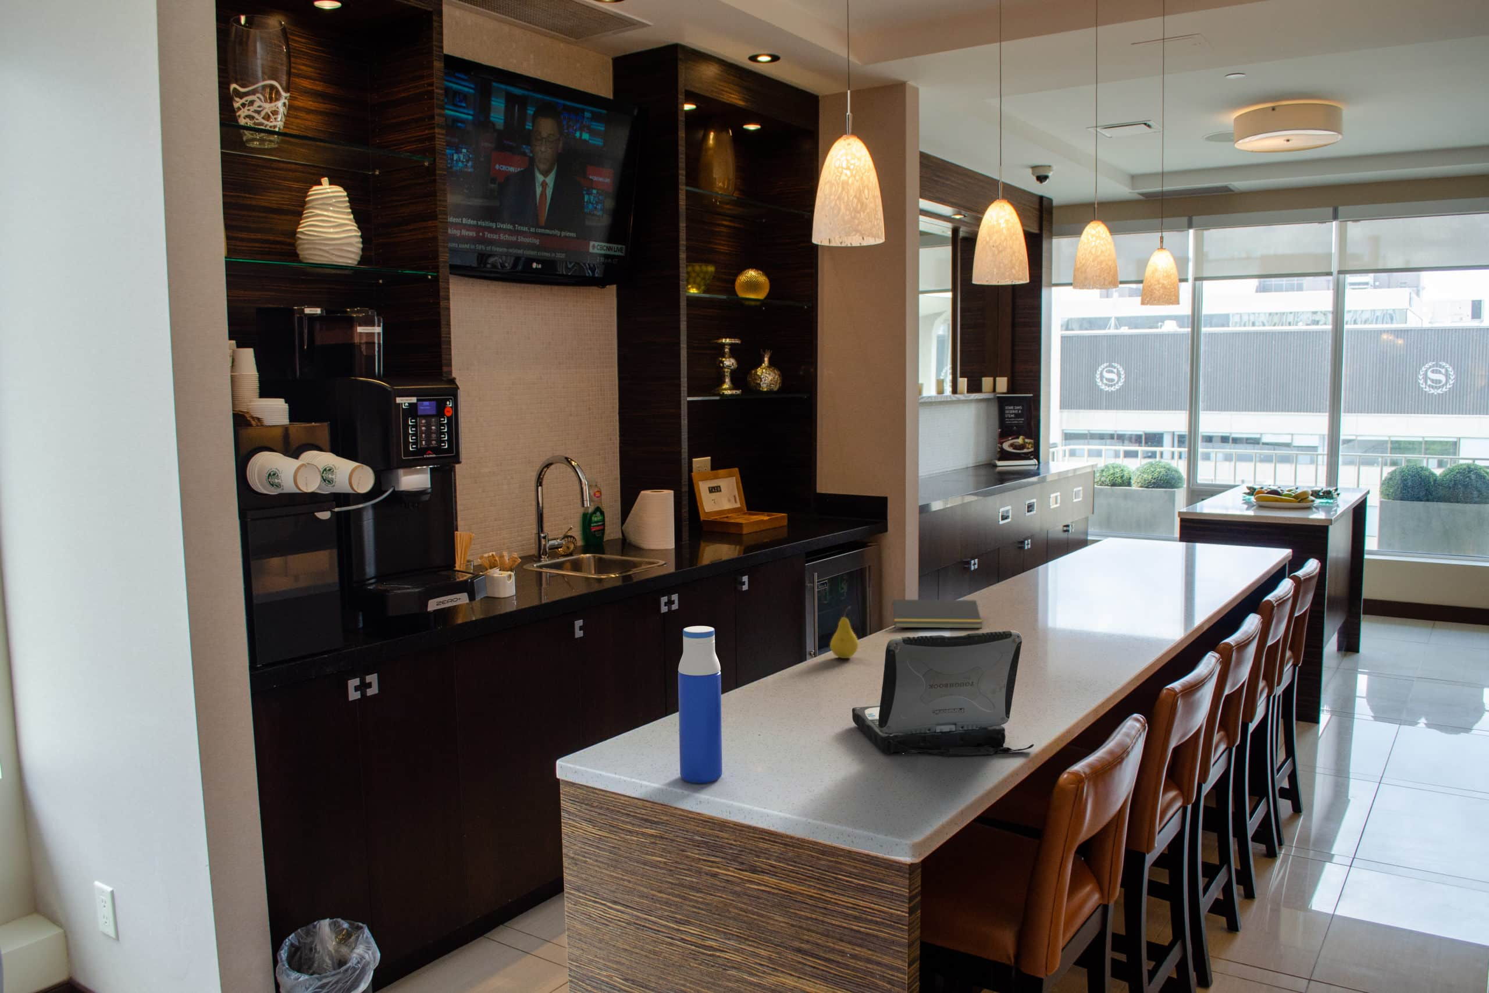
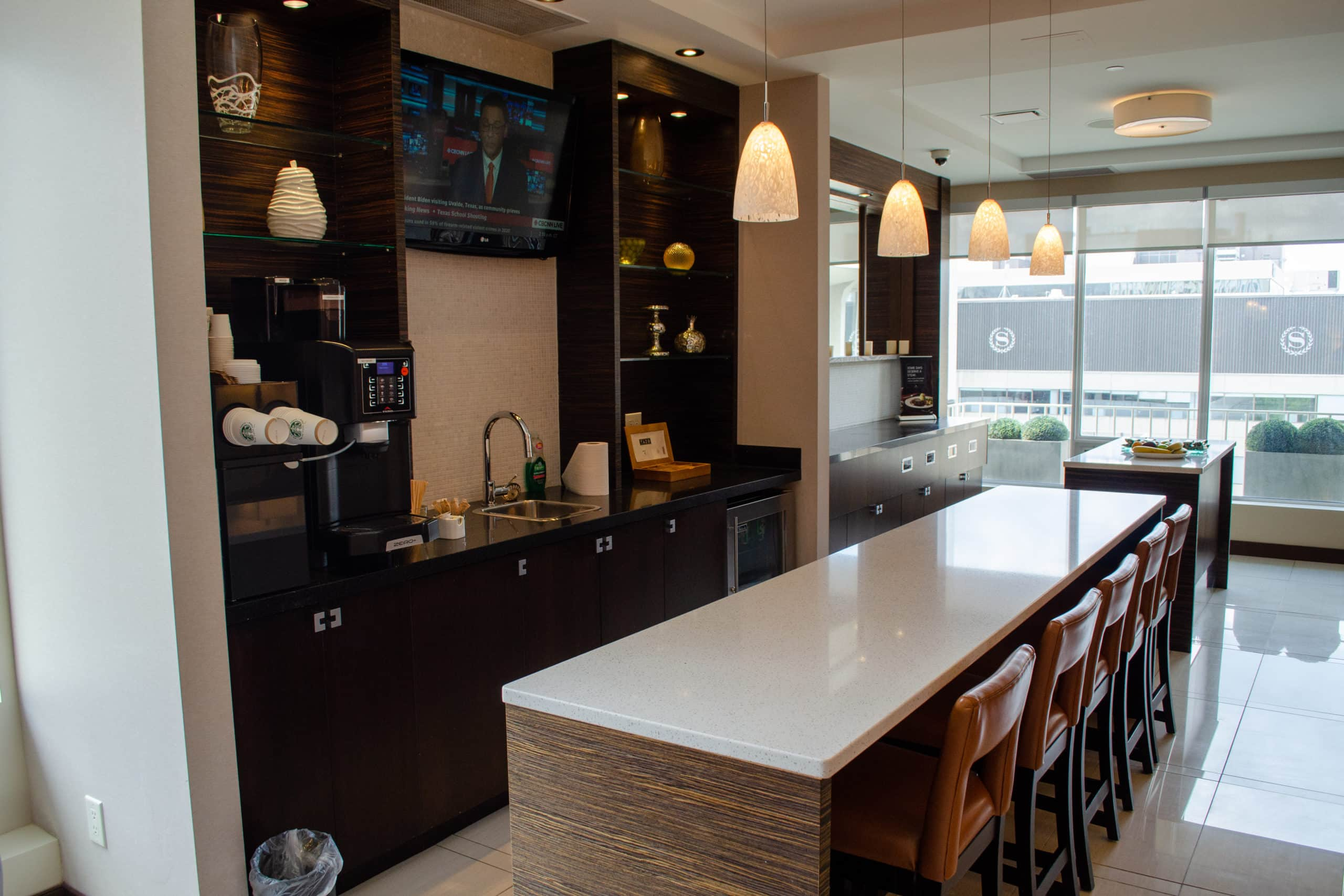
- fruit [830,606,859,659]
- water bottle [678,625,723,784]
- laptop [852,629,1034,756]
- notepad [890,598,983,628]
